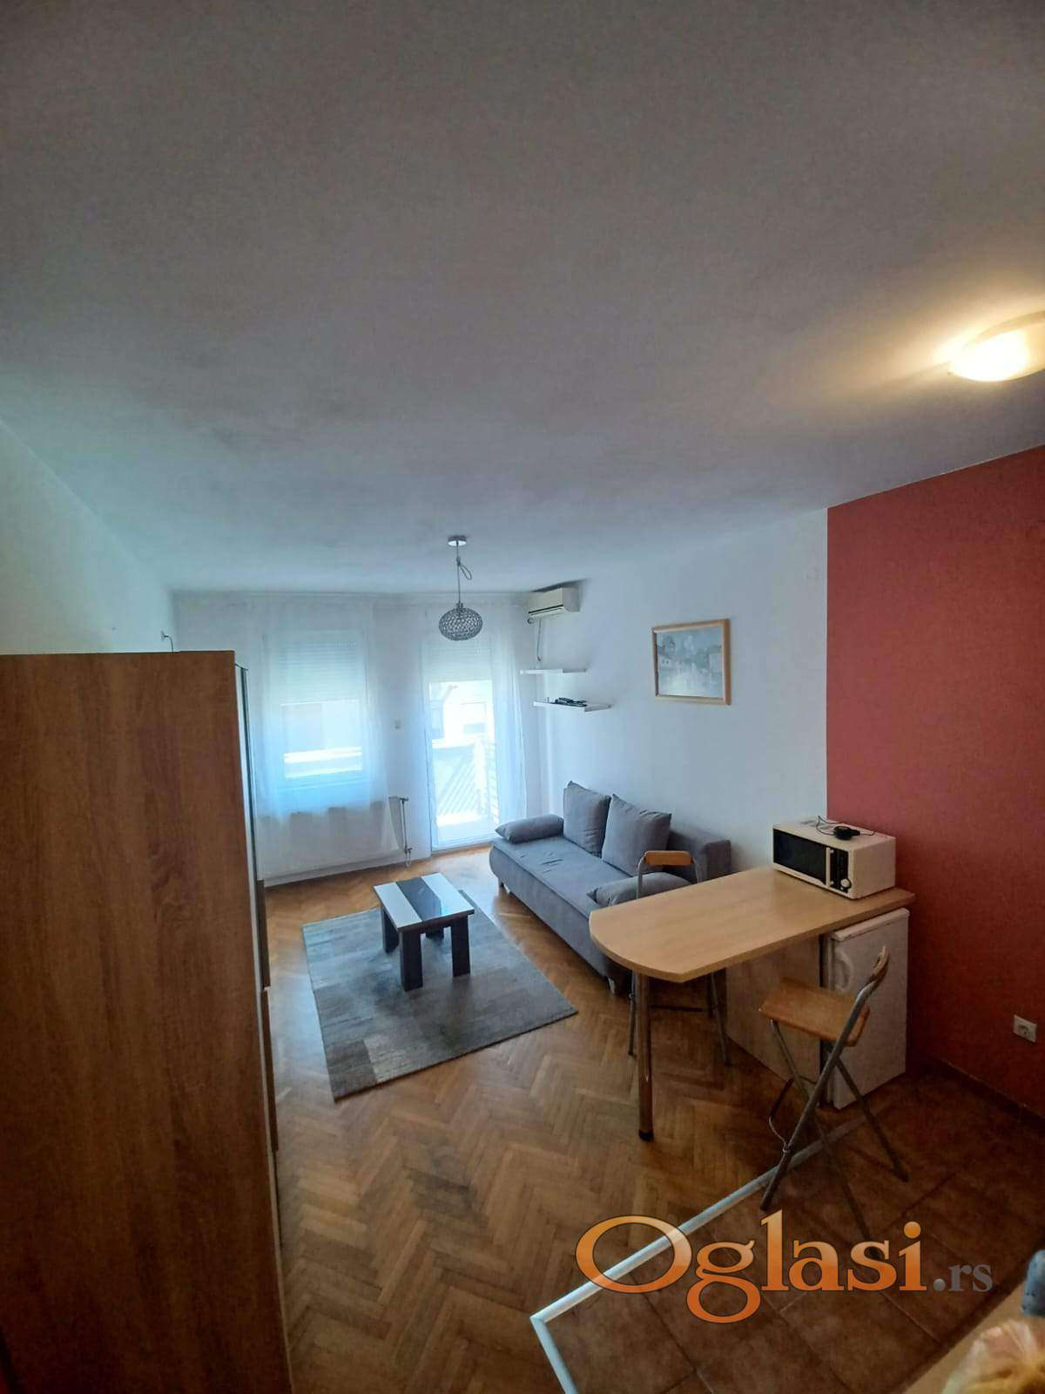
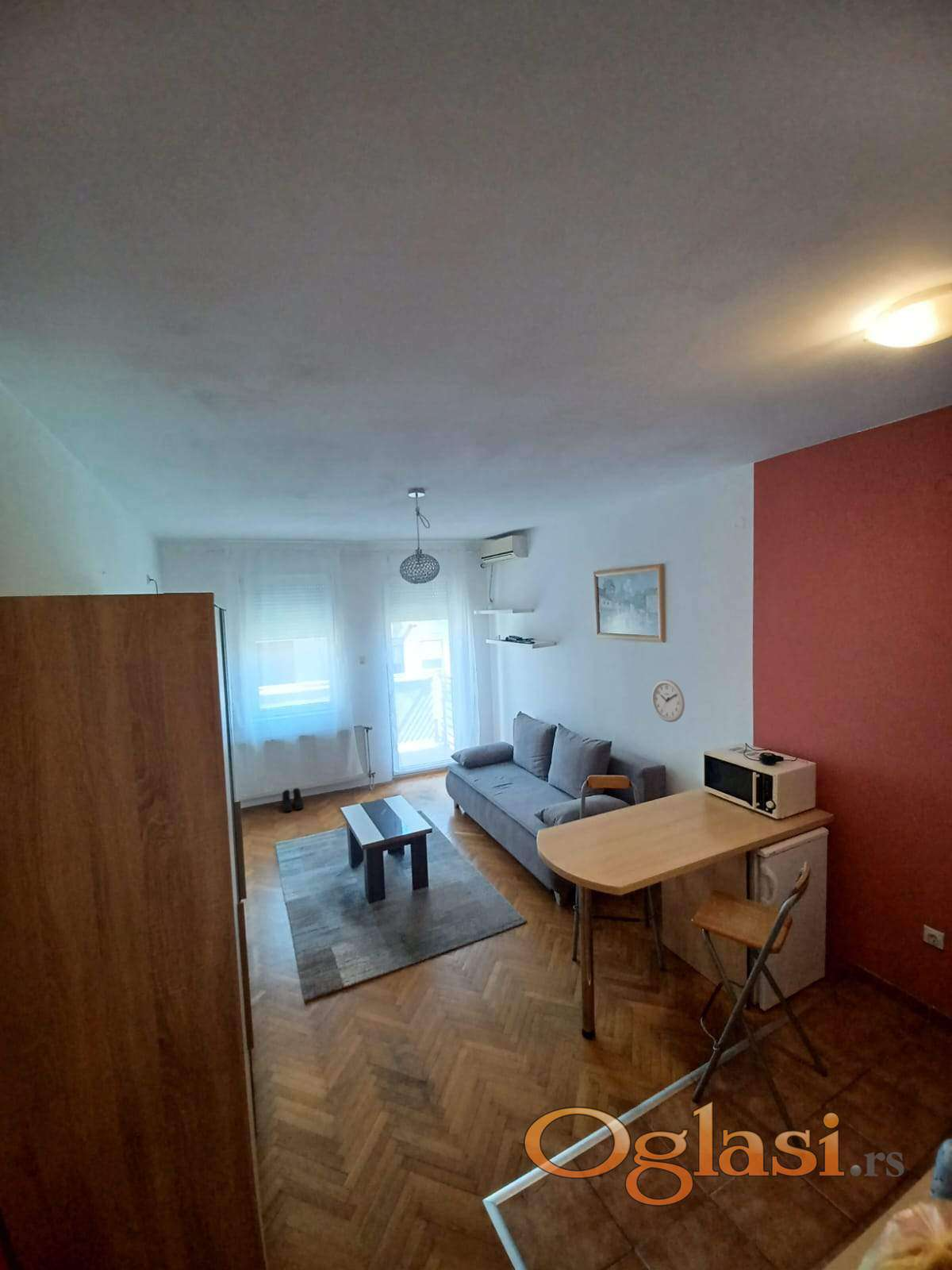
+ boots [282,787,305,812]
+ wall clock [651,679,685,723]
